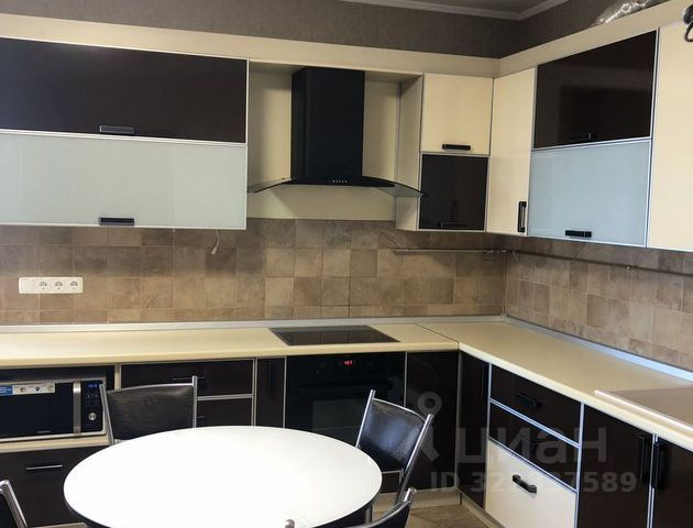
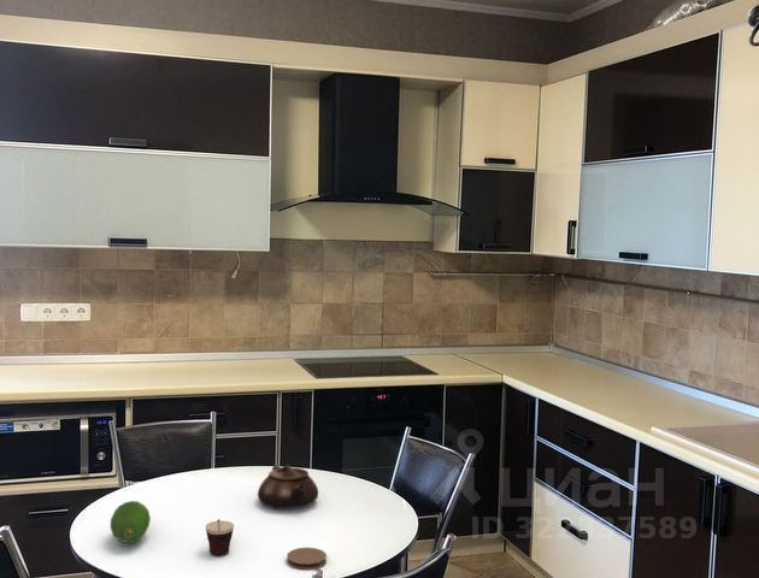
+ fruit [110,500,152,544]
+ cup [205,518,235,556]
+ teapot [257,464,319,511]
+ coaster [286,547,328,571]
